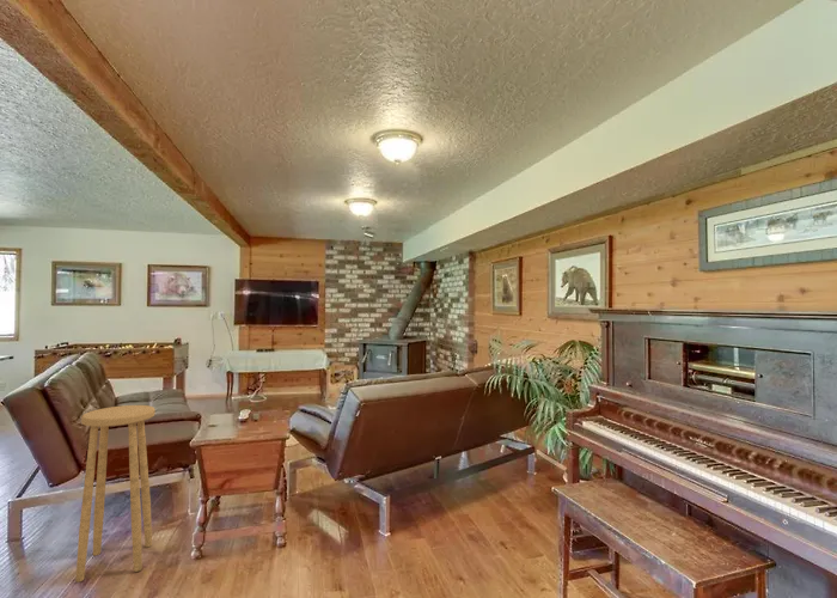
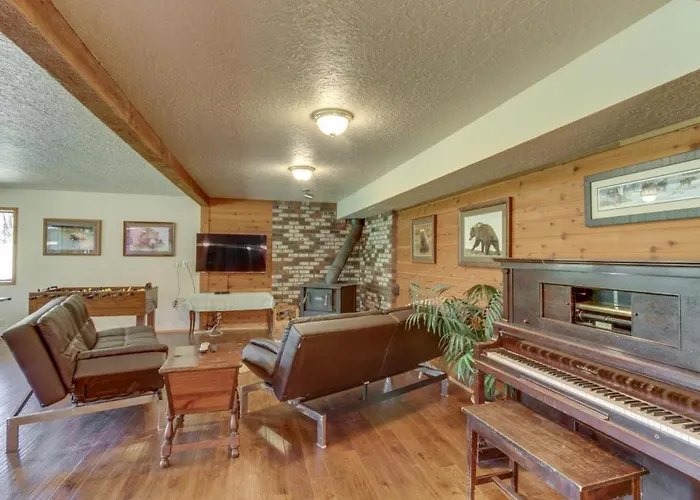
- stool [74,404,157,584]
